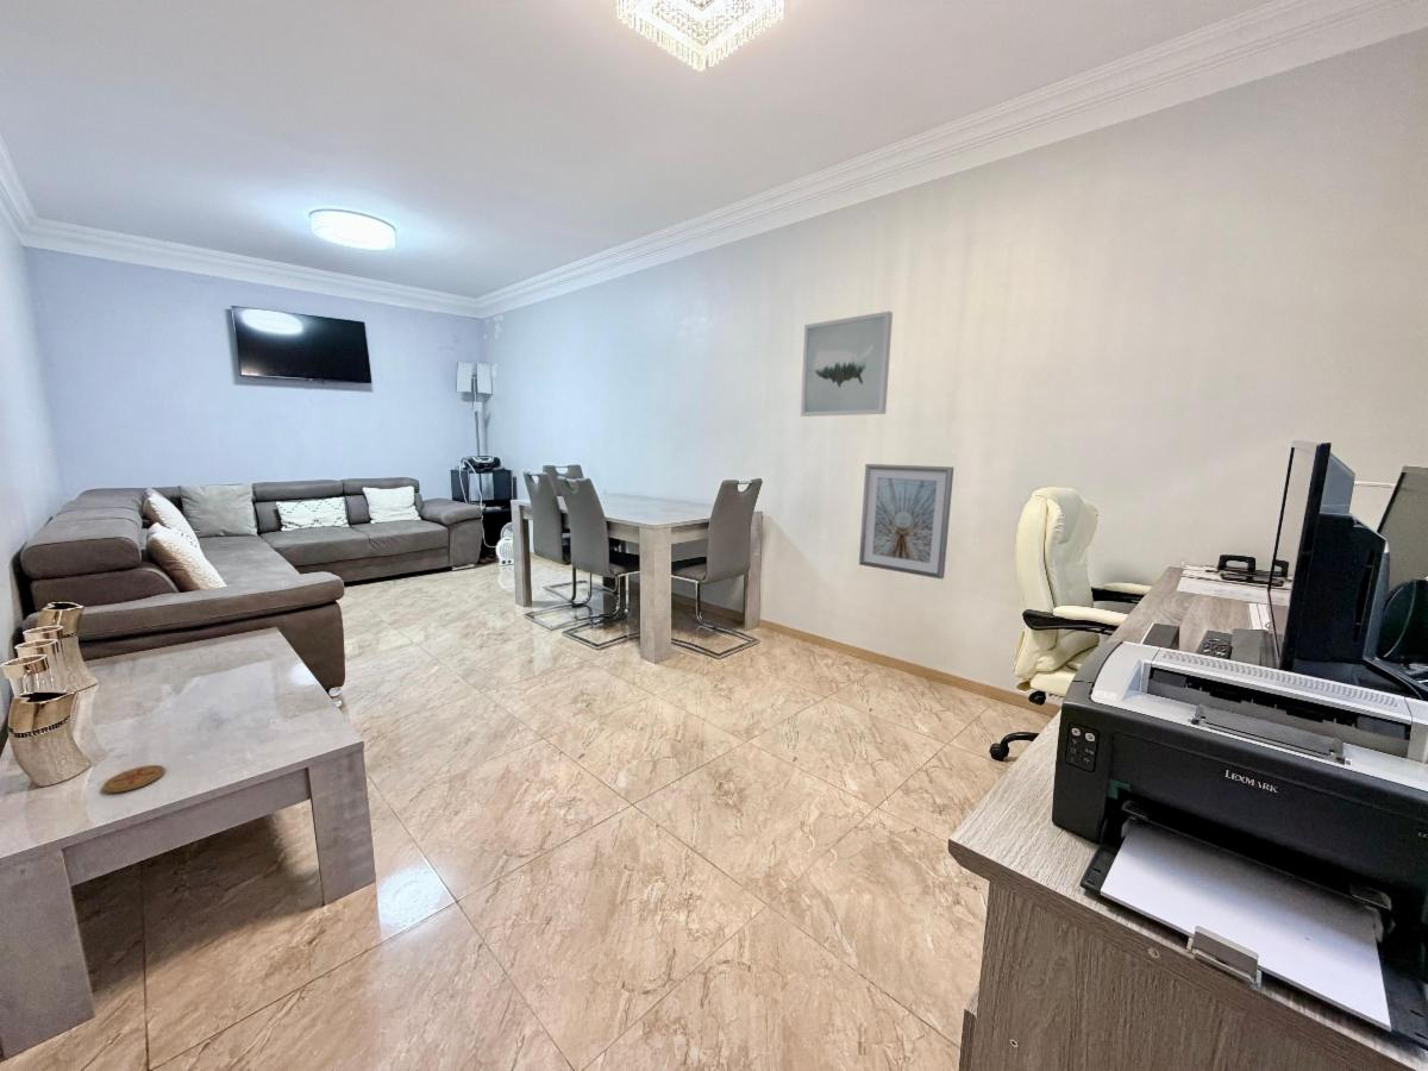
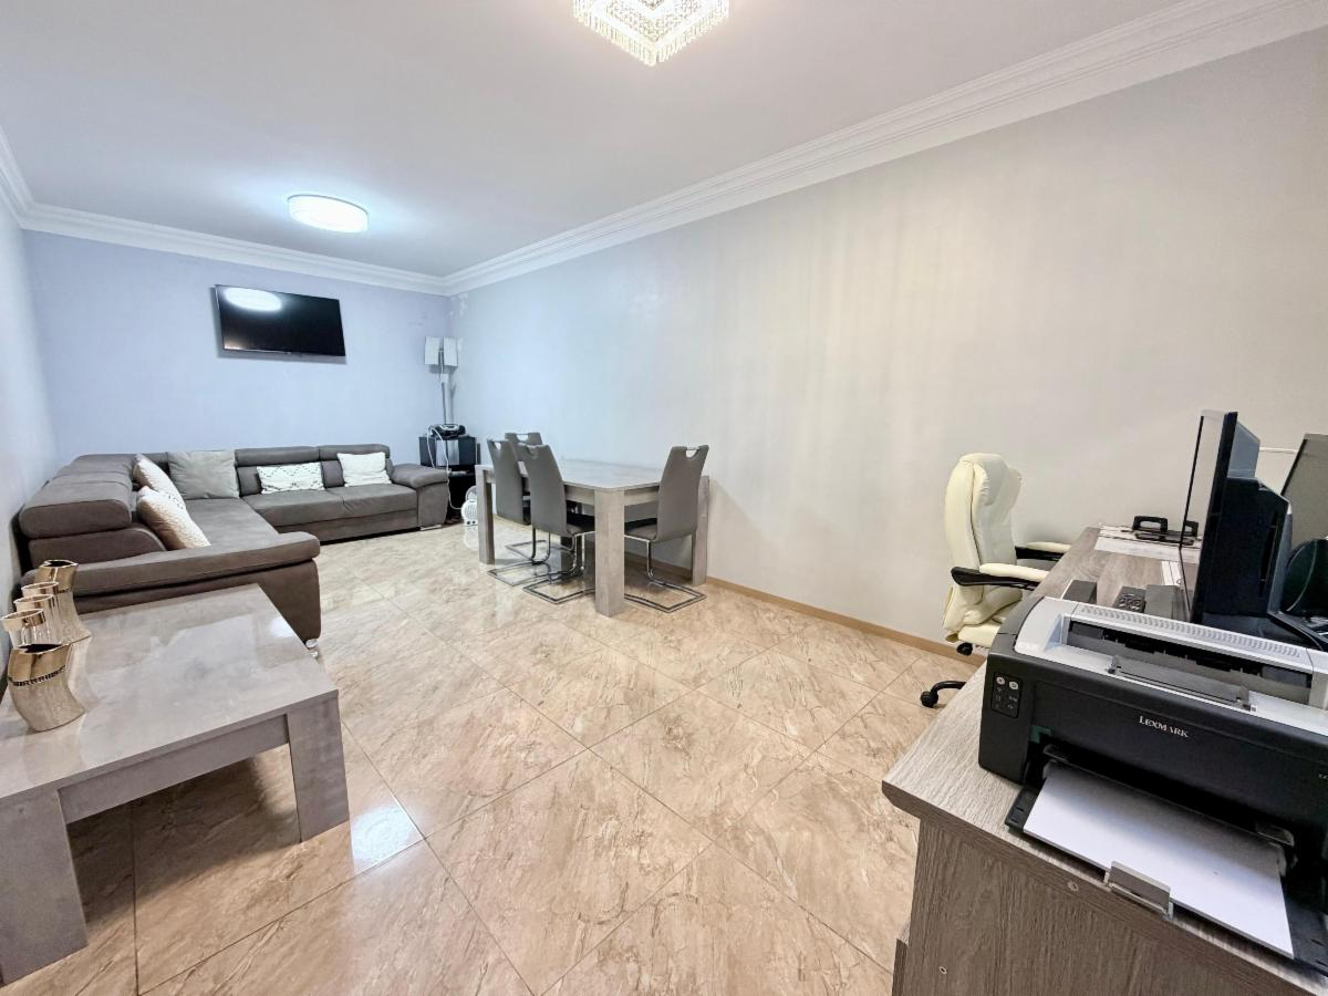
- coaster [101,764,167,794]
- picture frame [858,463,954,581]
- wall art [800,311,894,418]
